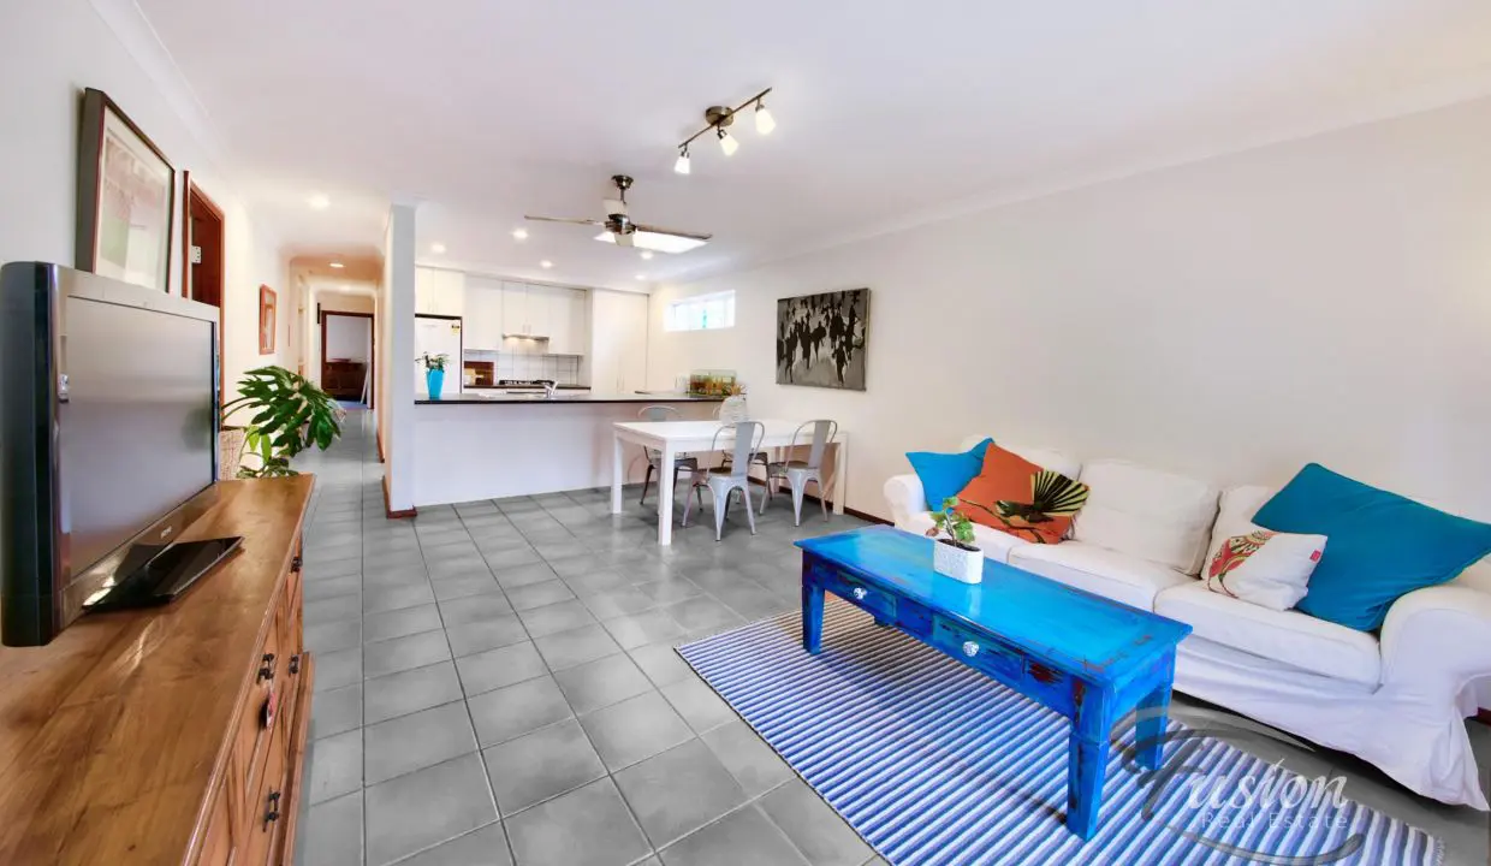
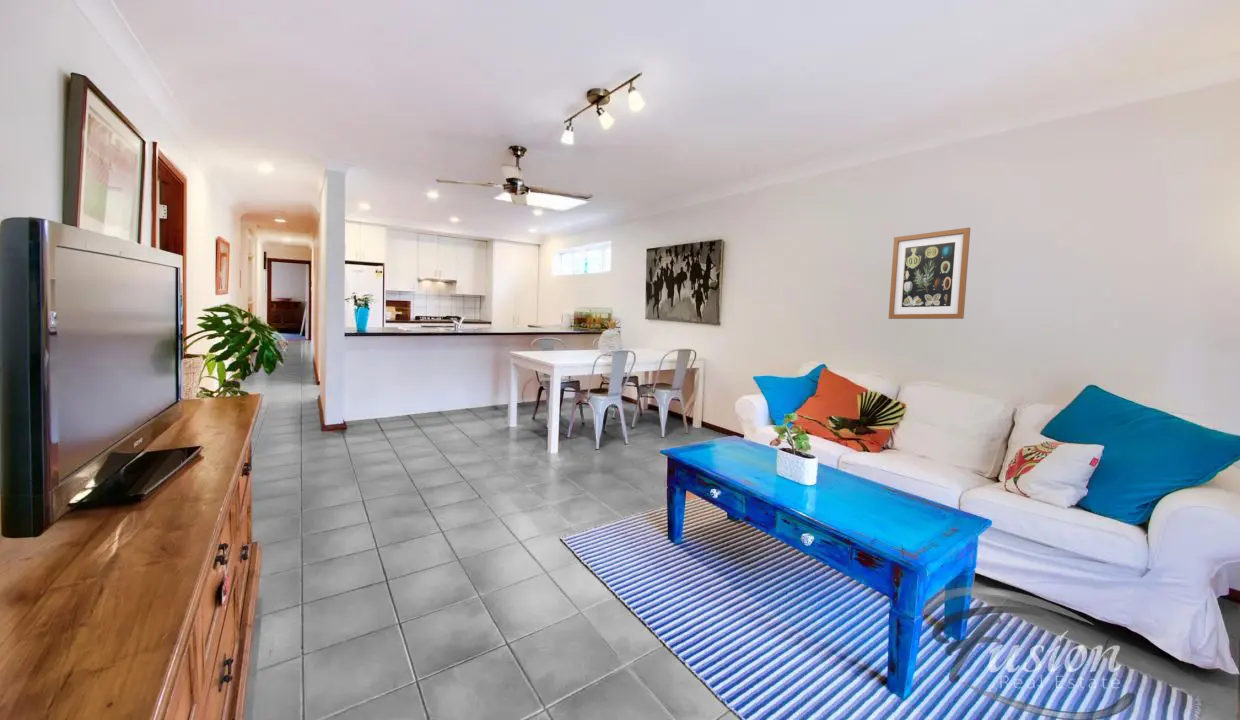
+ wall art [887,227,971,320]
